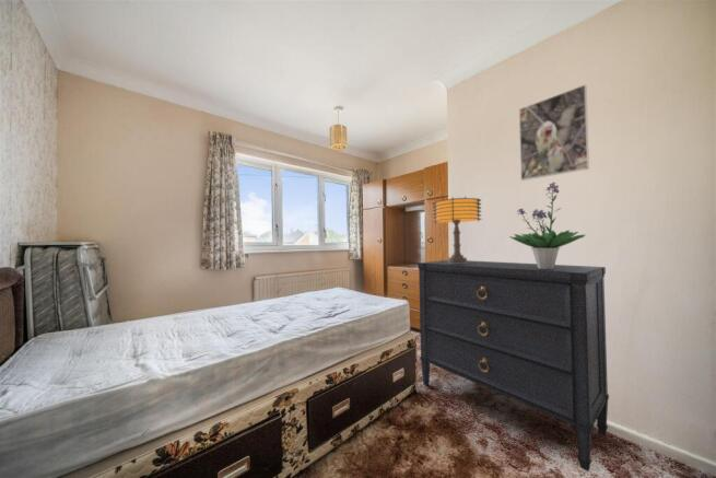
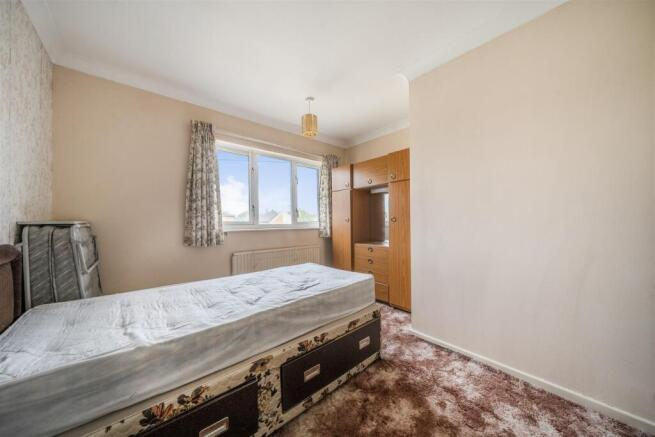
- table lamp [432,195,482,264]
- dresser [416,259,610,473]
- potted plant [508,182,586,269]
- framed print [518,83,590,182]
